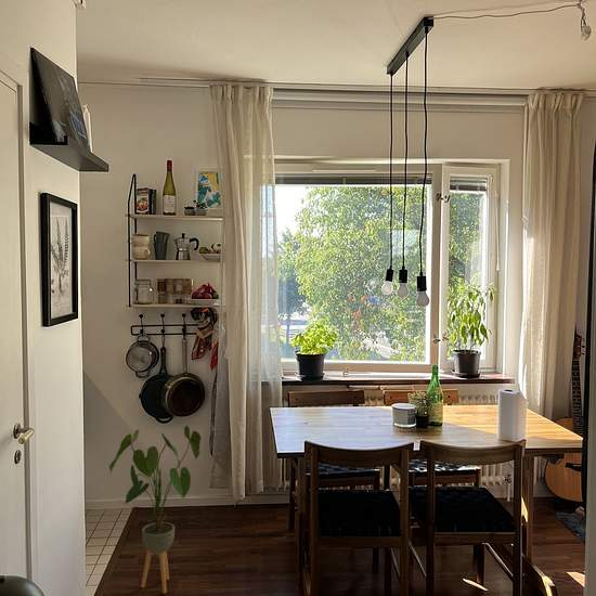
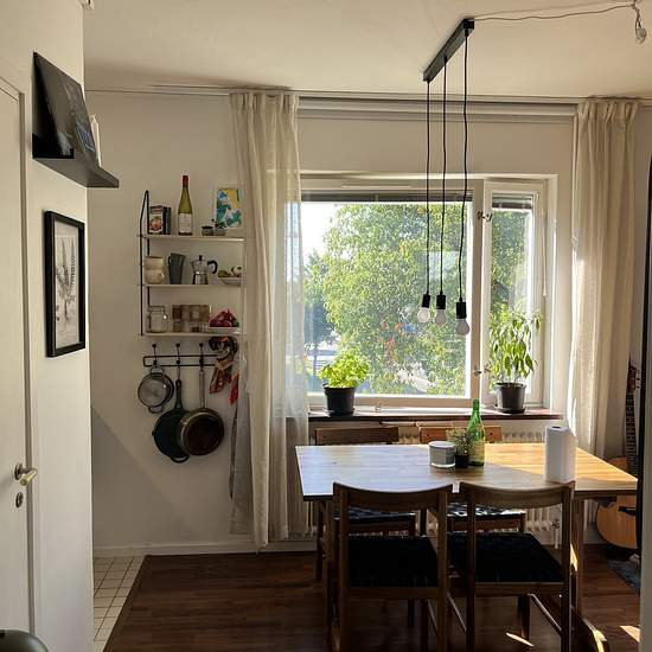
- house plant [108,425,202,594]
